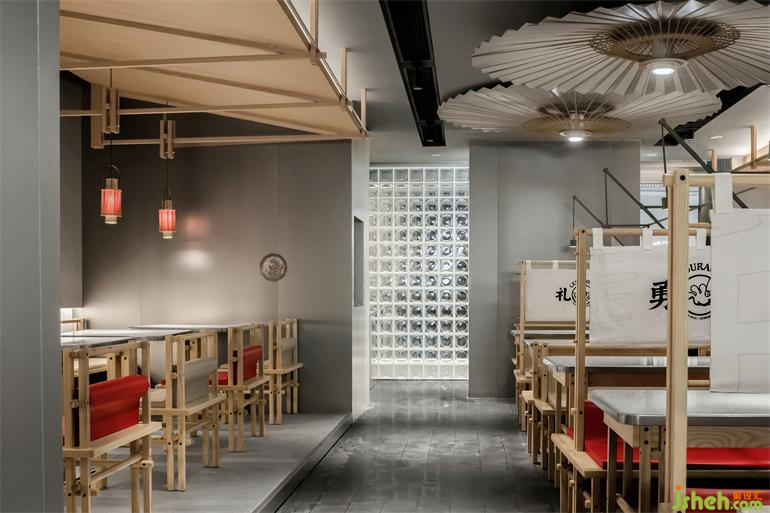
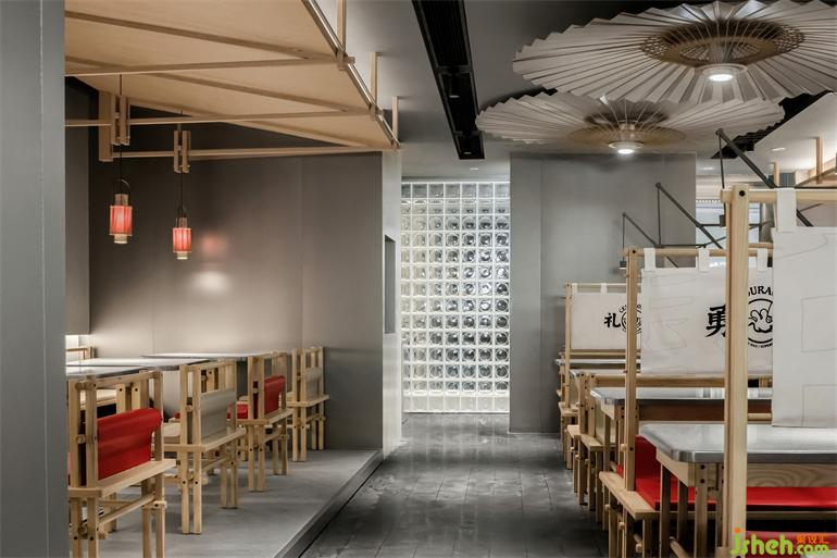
- decorative plate [259,252,288,283]
